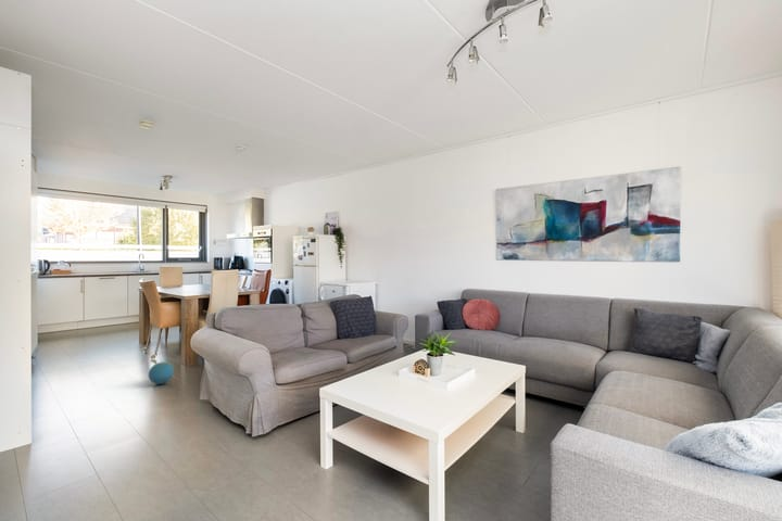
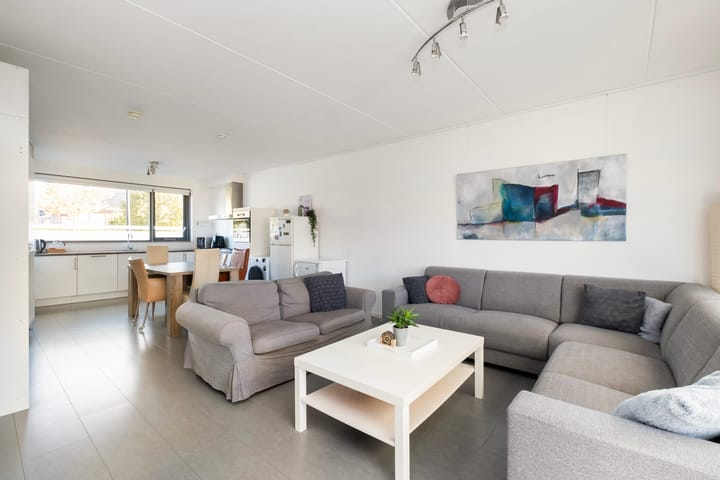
- ball [148,361,175,385]
